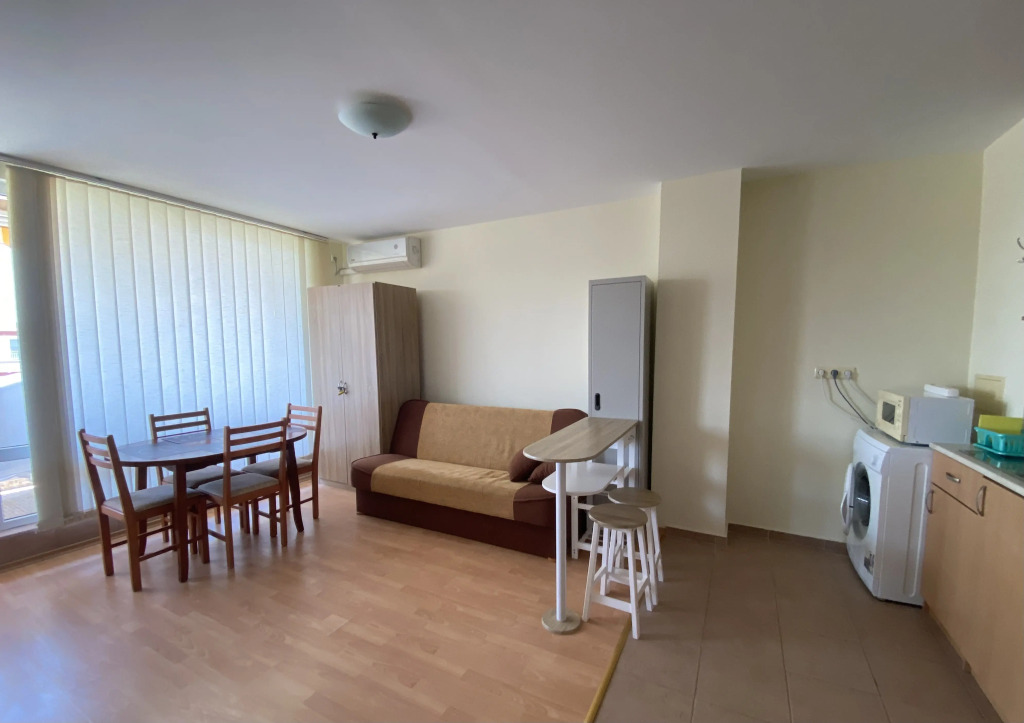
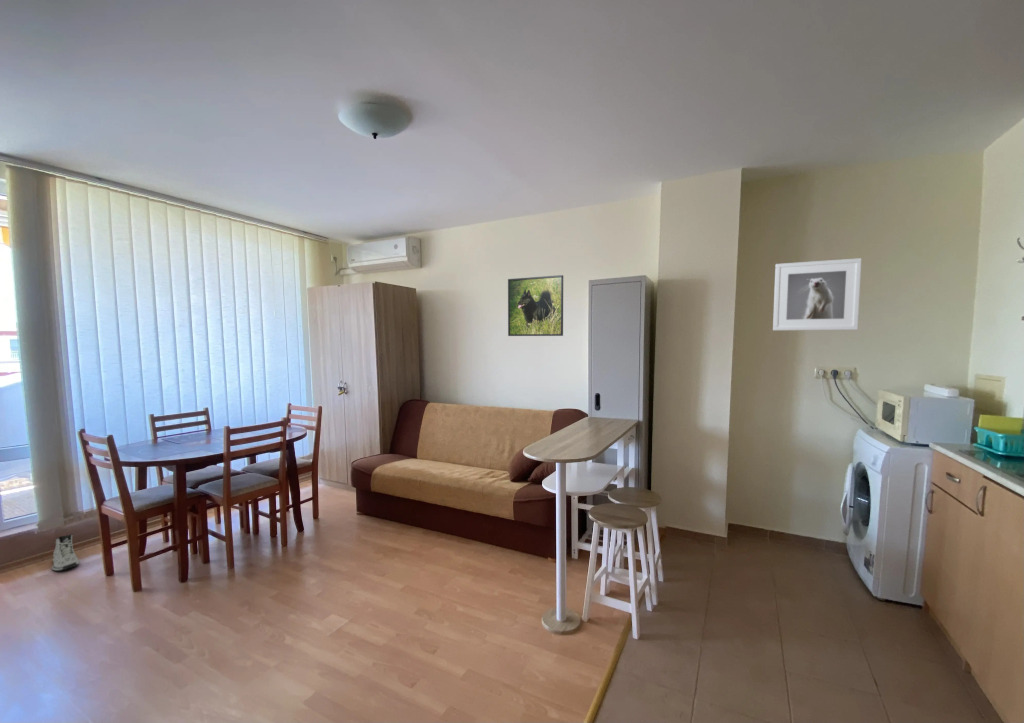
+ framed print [772,257,863,332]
+ sneaker [51,533,80,572]
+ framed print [507,274,564,337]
